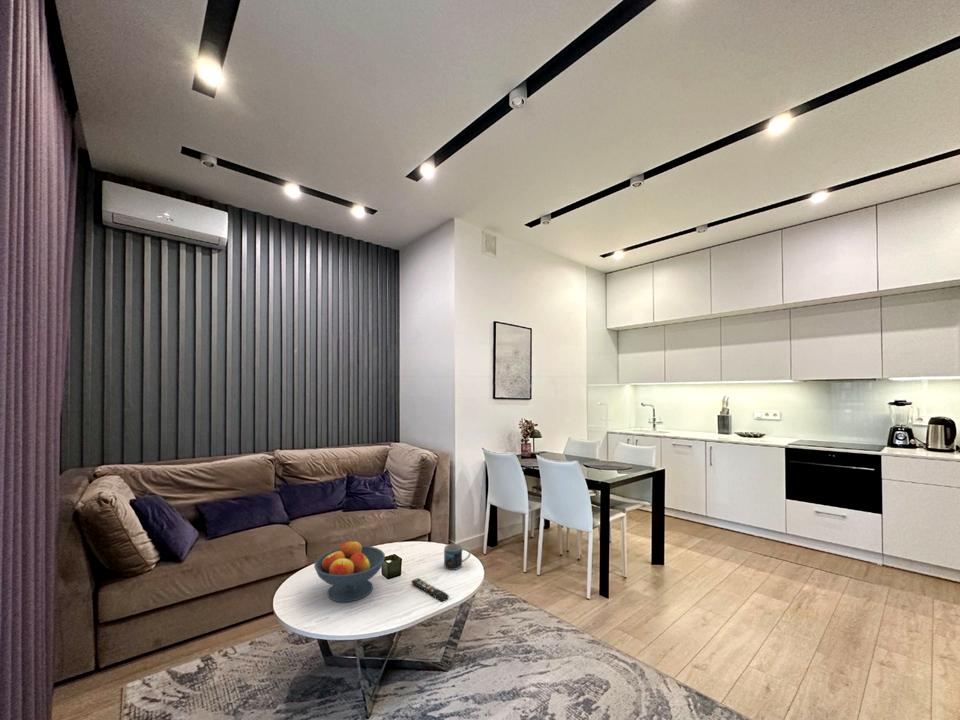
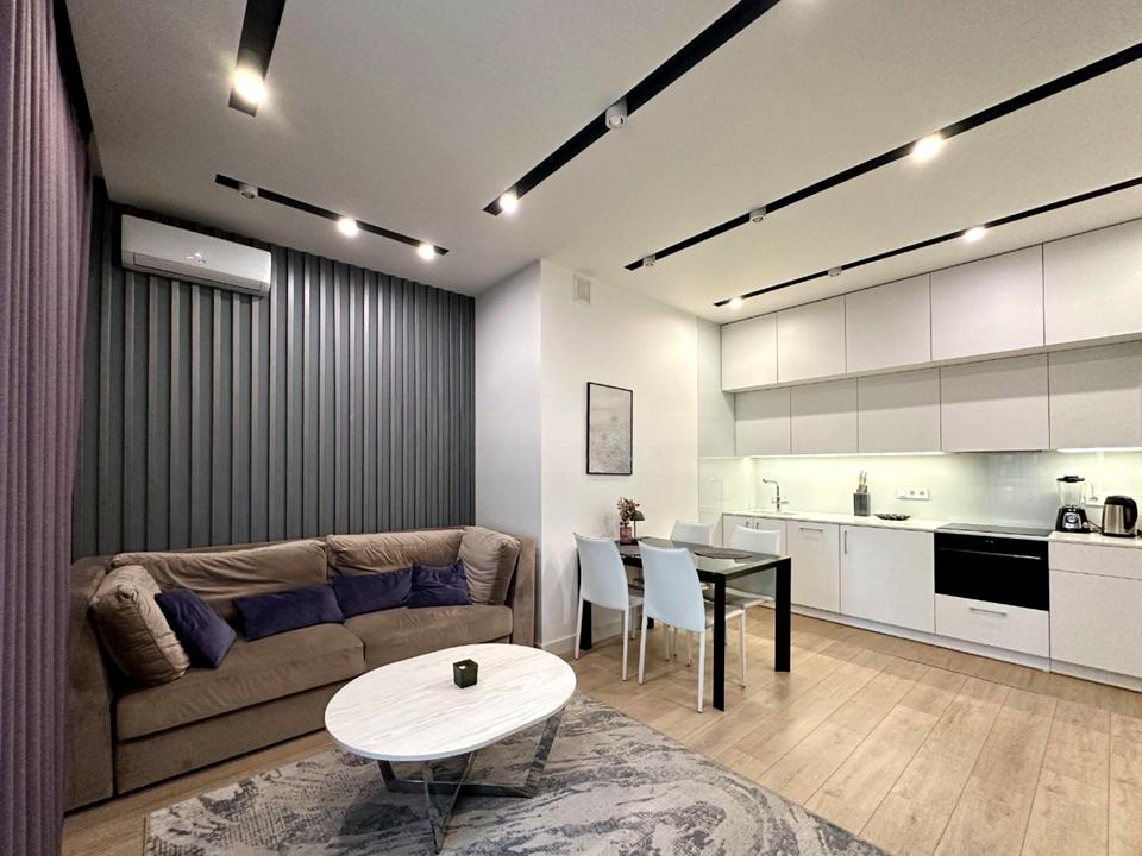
- remote control [410,577,450,602]
- mug [443,543,472,571]
- fruit bowl [313,538,386,603]
